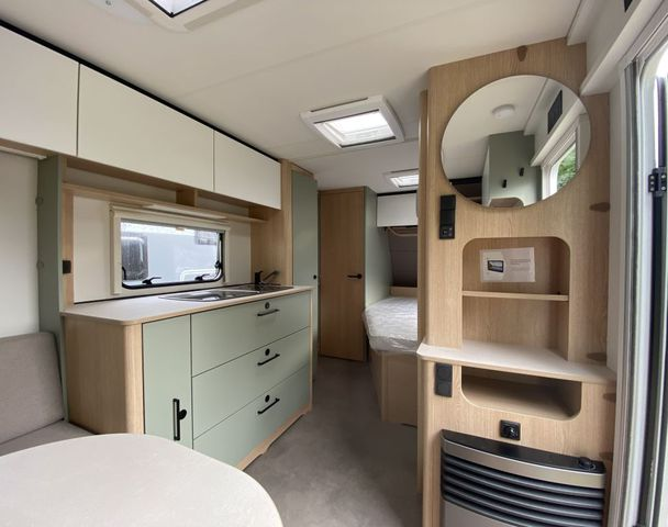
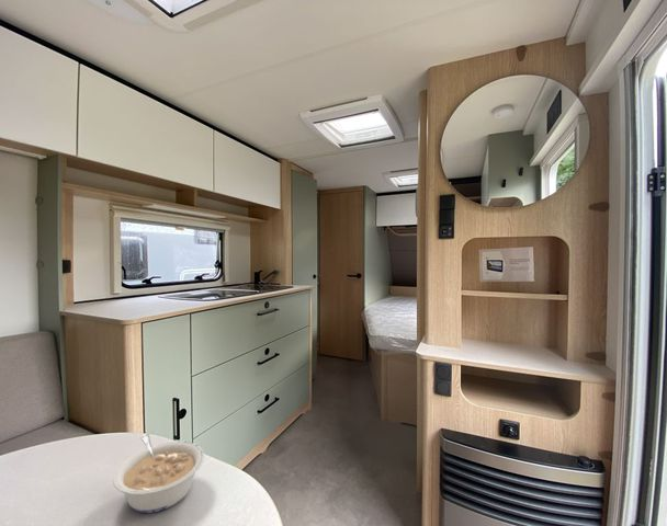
+ legume [112,433,205,514]
